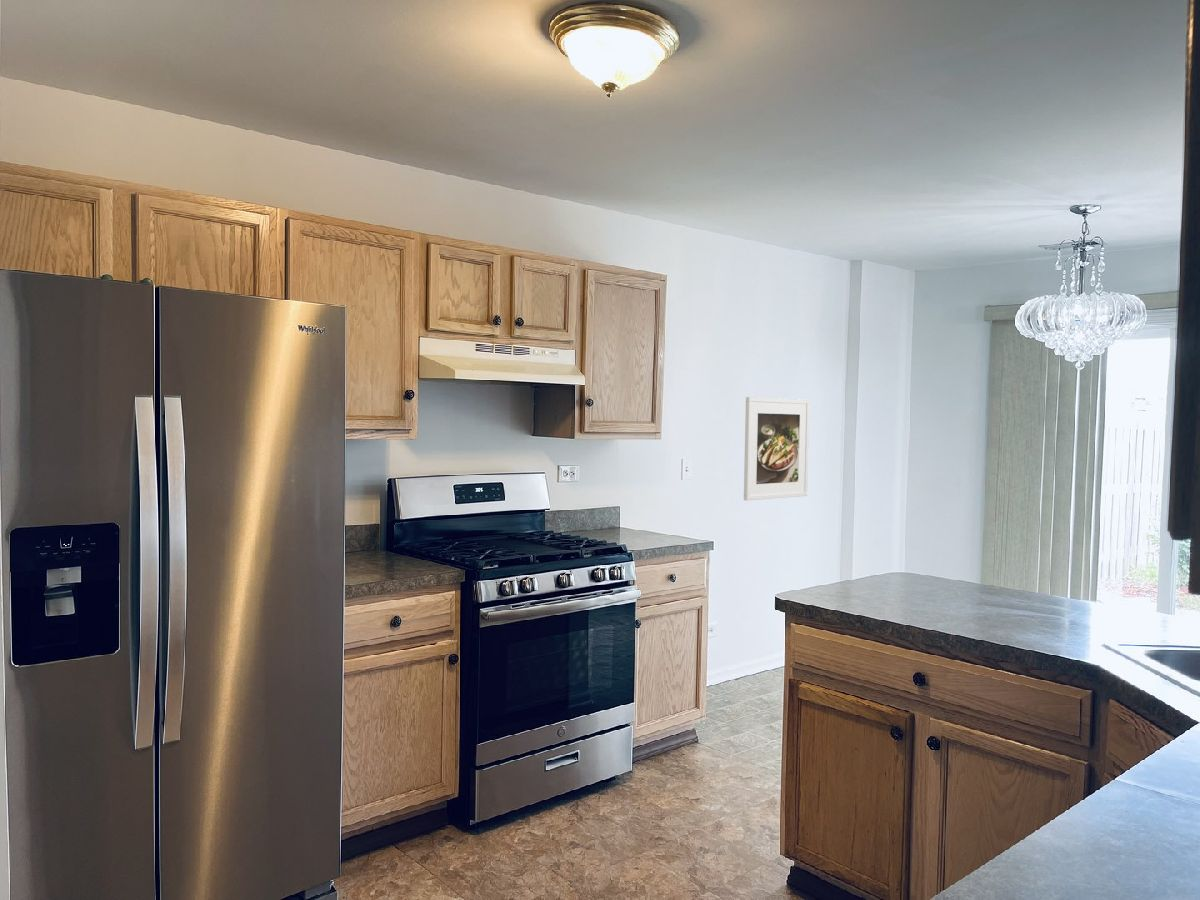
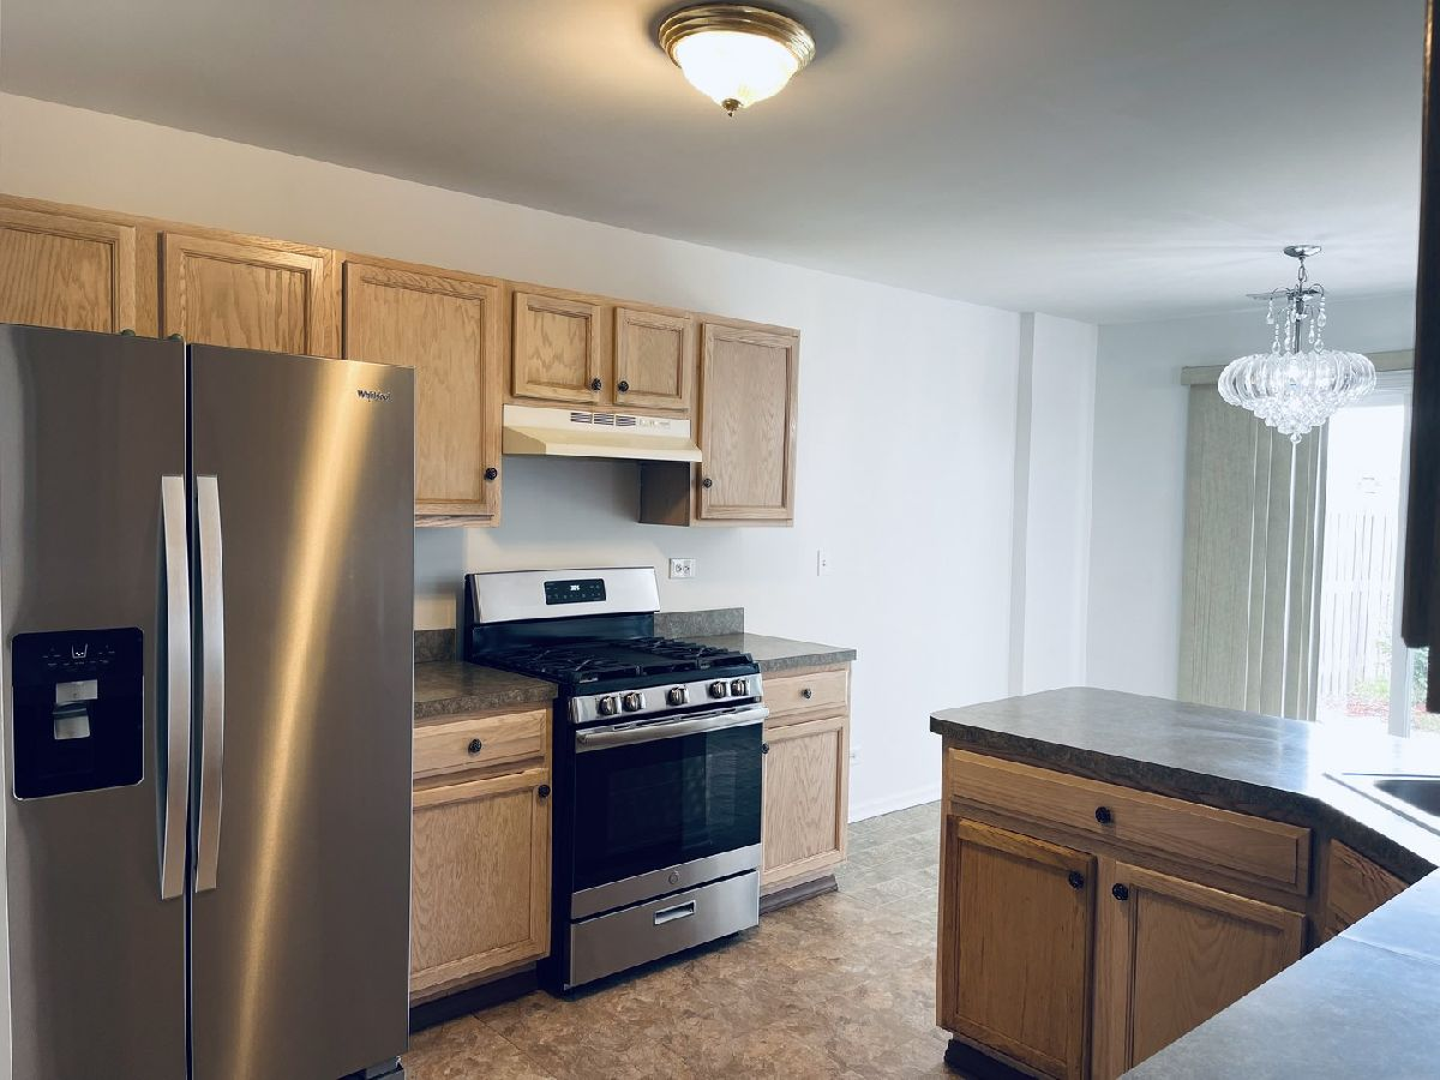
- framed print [743,396,811,501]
